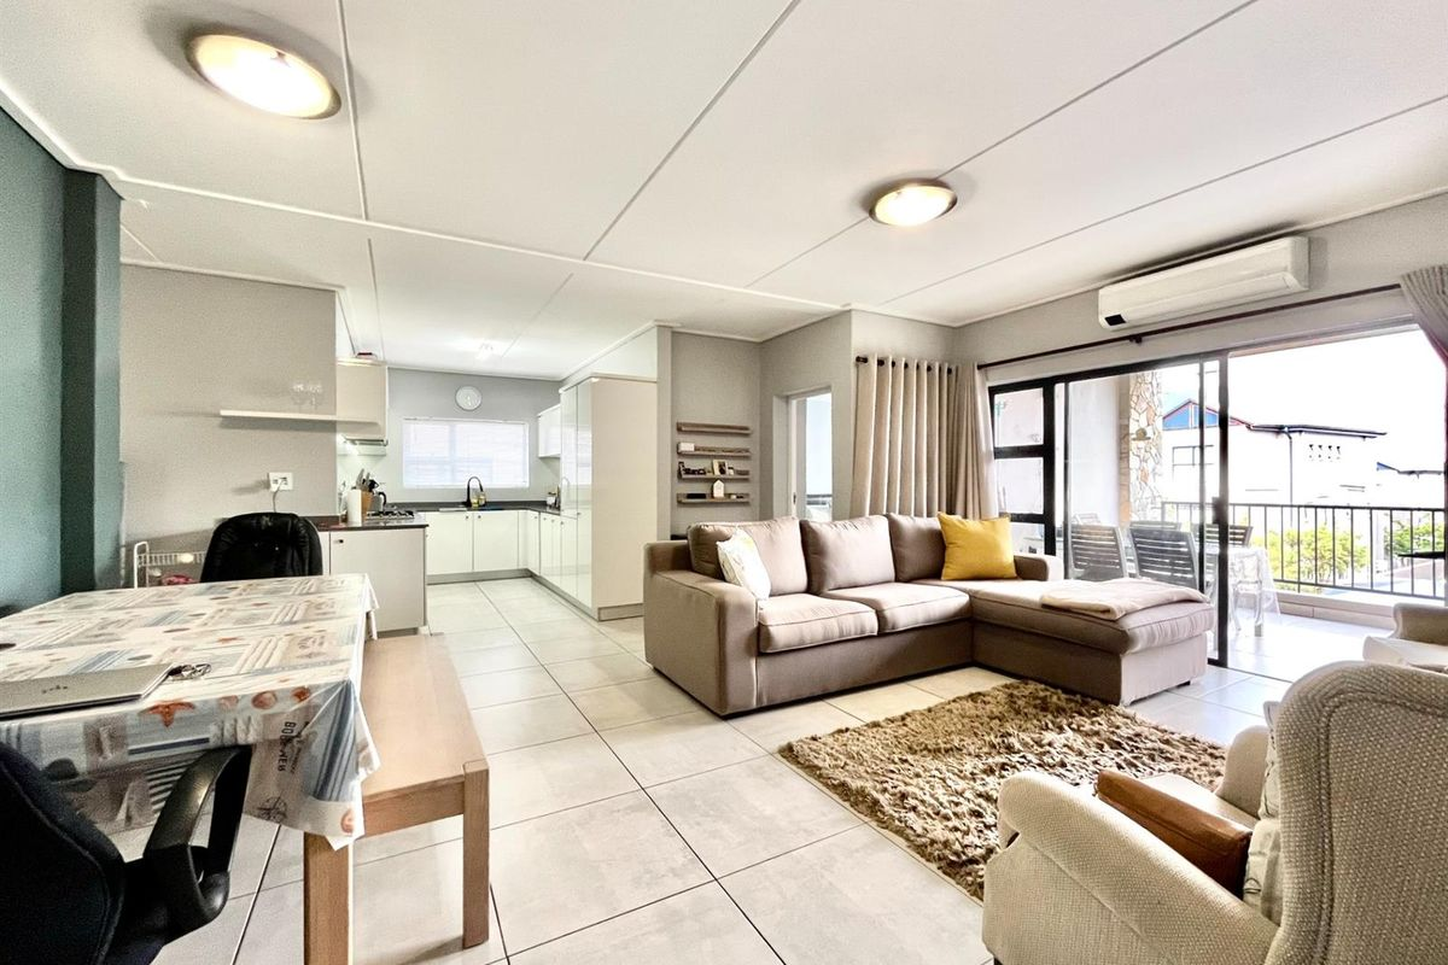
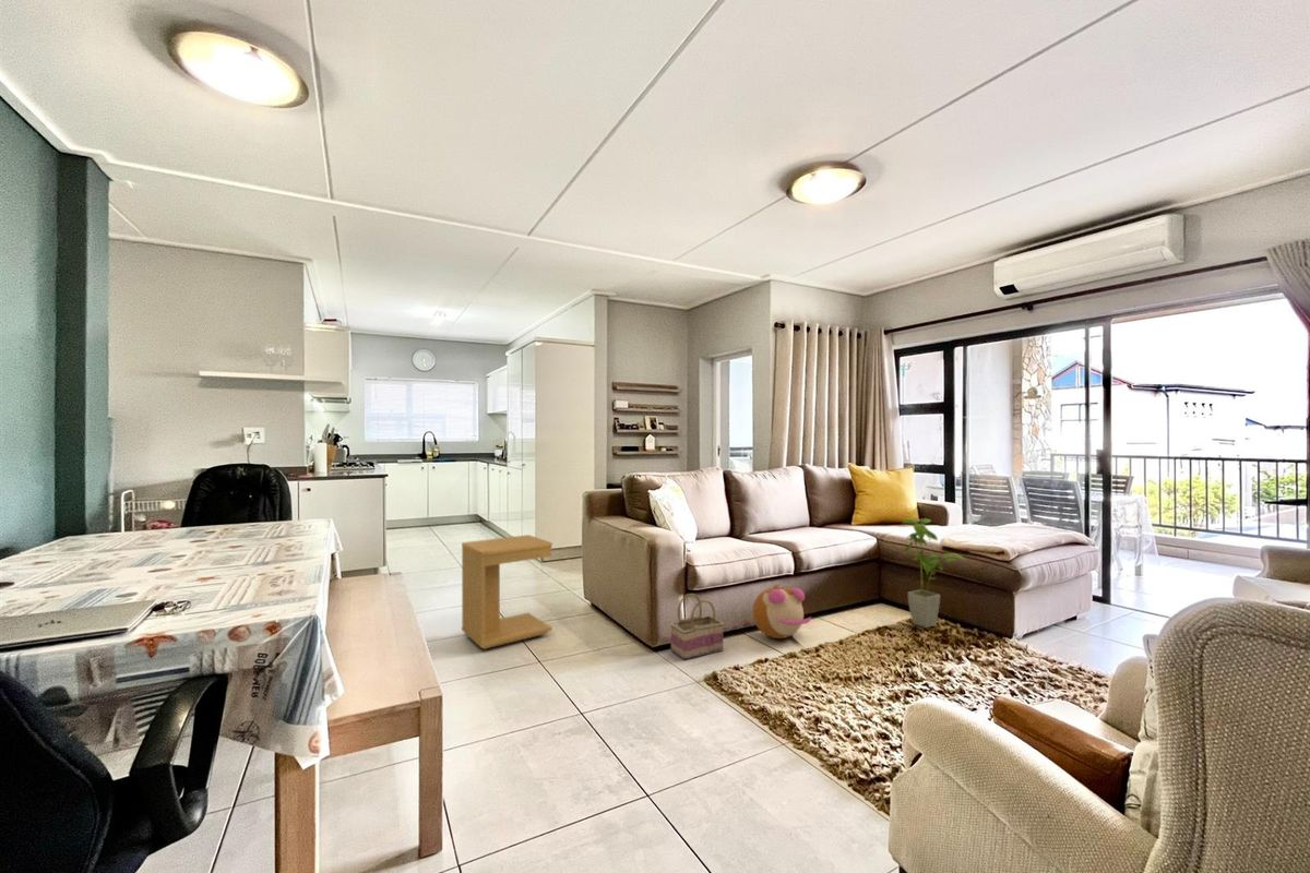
+ house plant [902,517,967,629]
+ plush toy [751,583,812,639]
+ basket [669,593,725,661]
+ side table [461,534,553,650]
